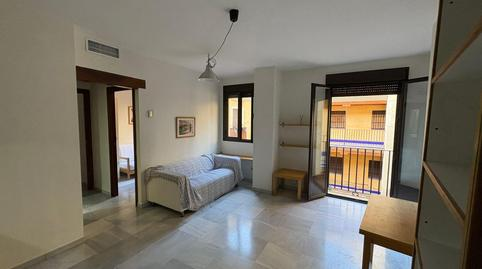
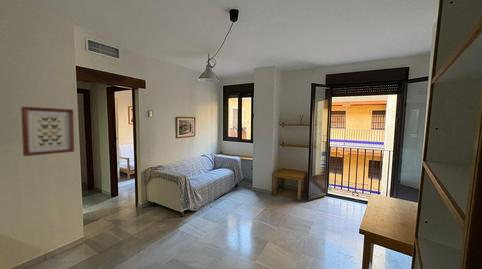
+ wall art [20,106,75,157]
